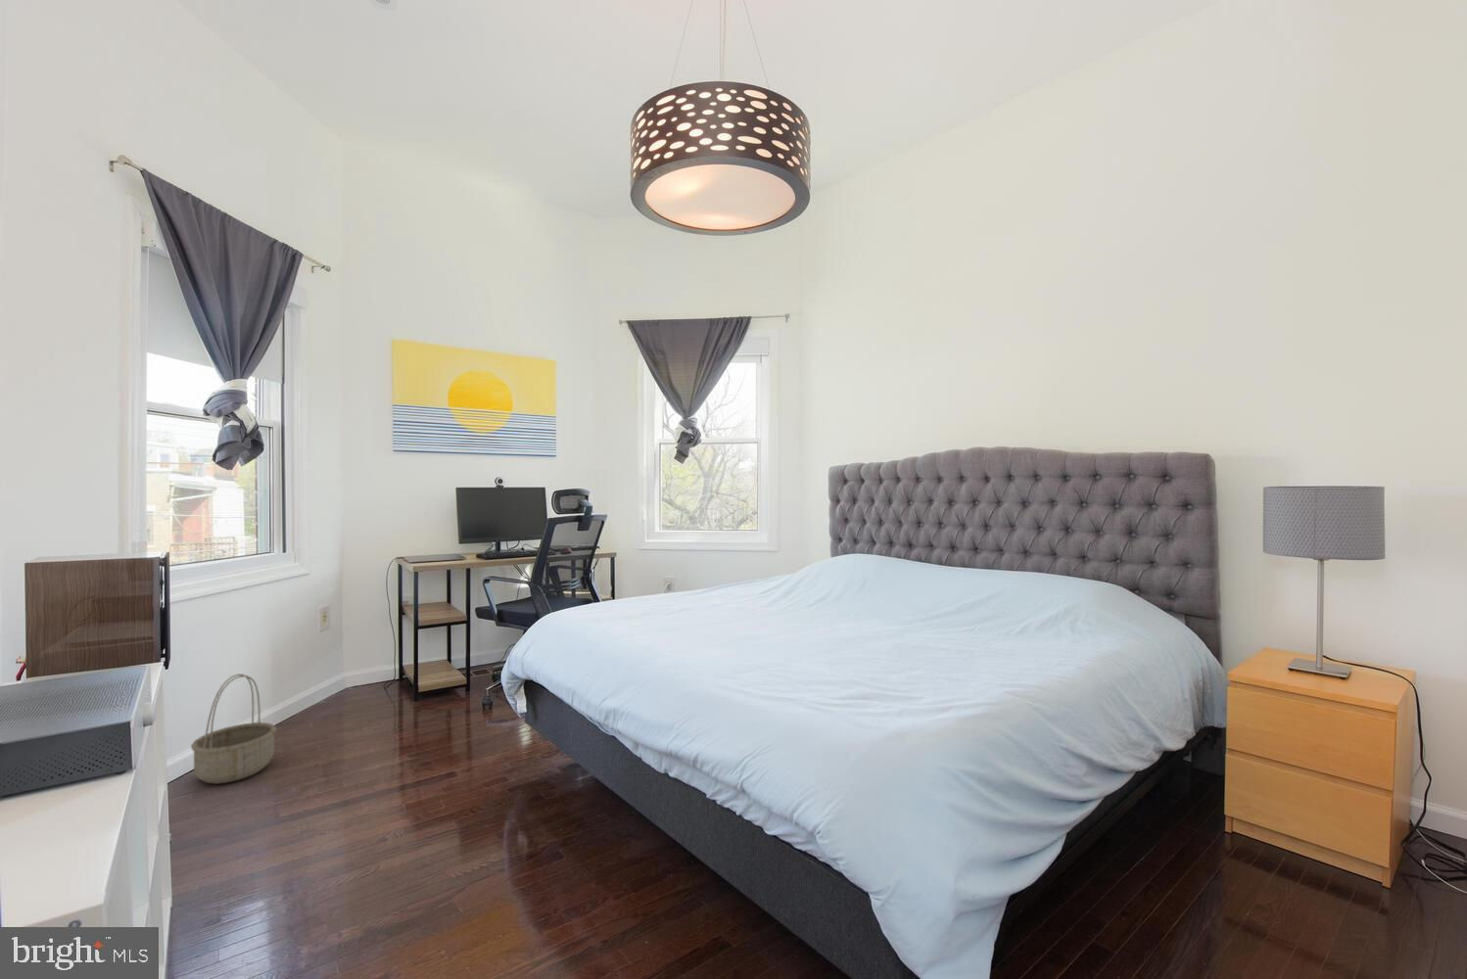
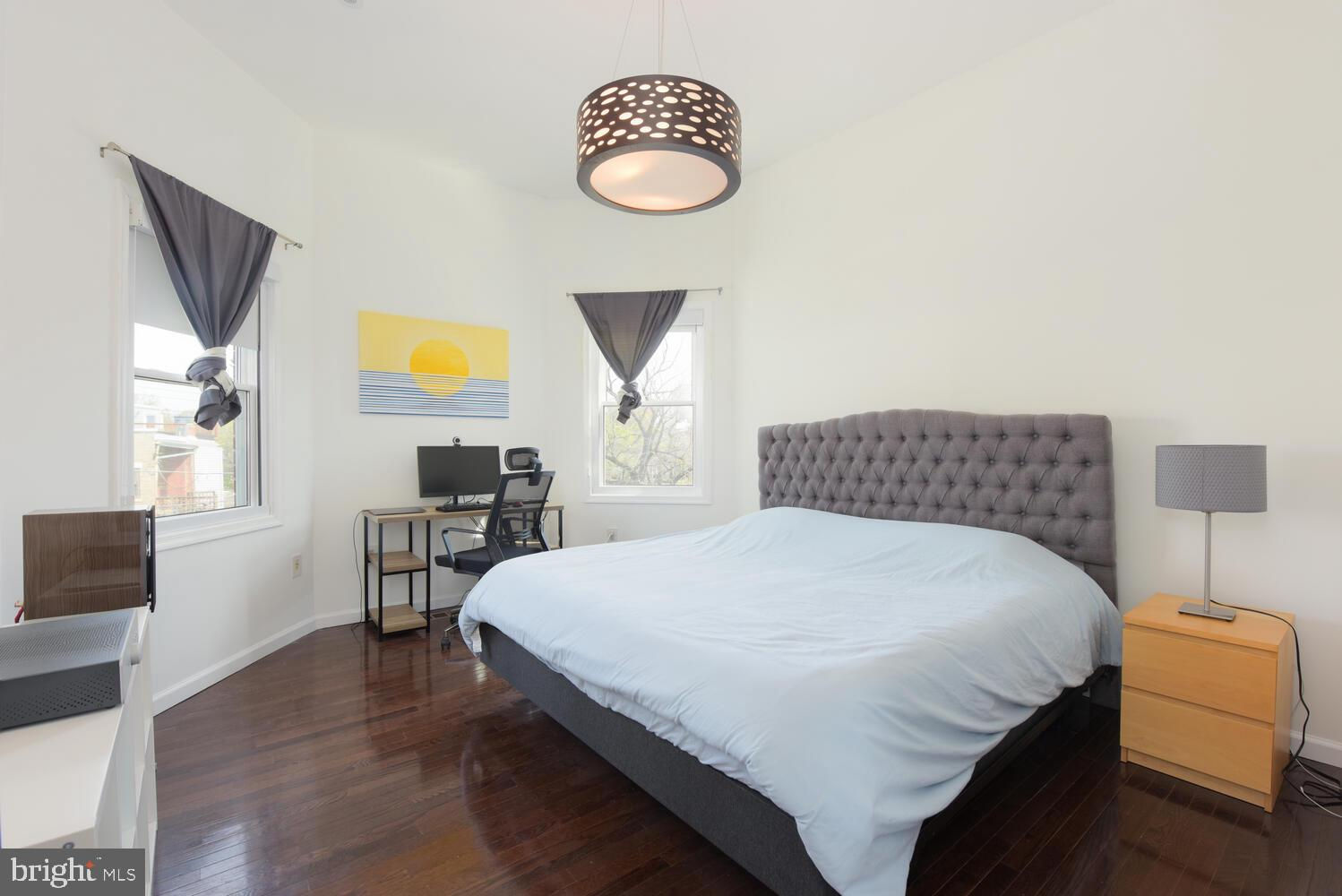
- basket [190,673,278,786]
